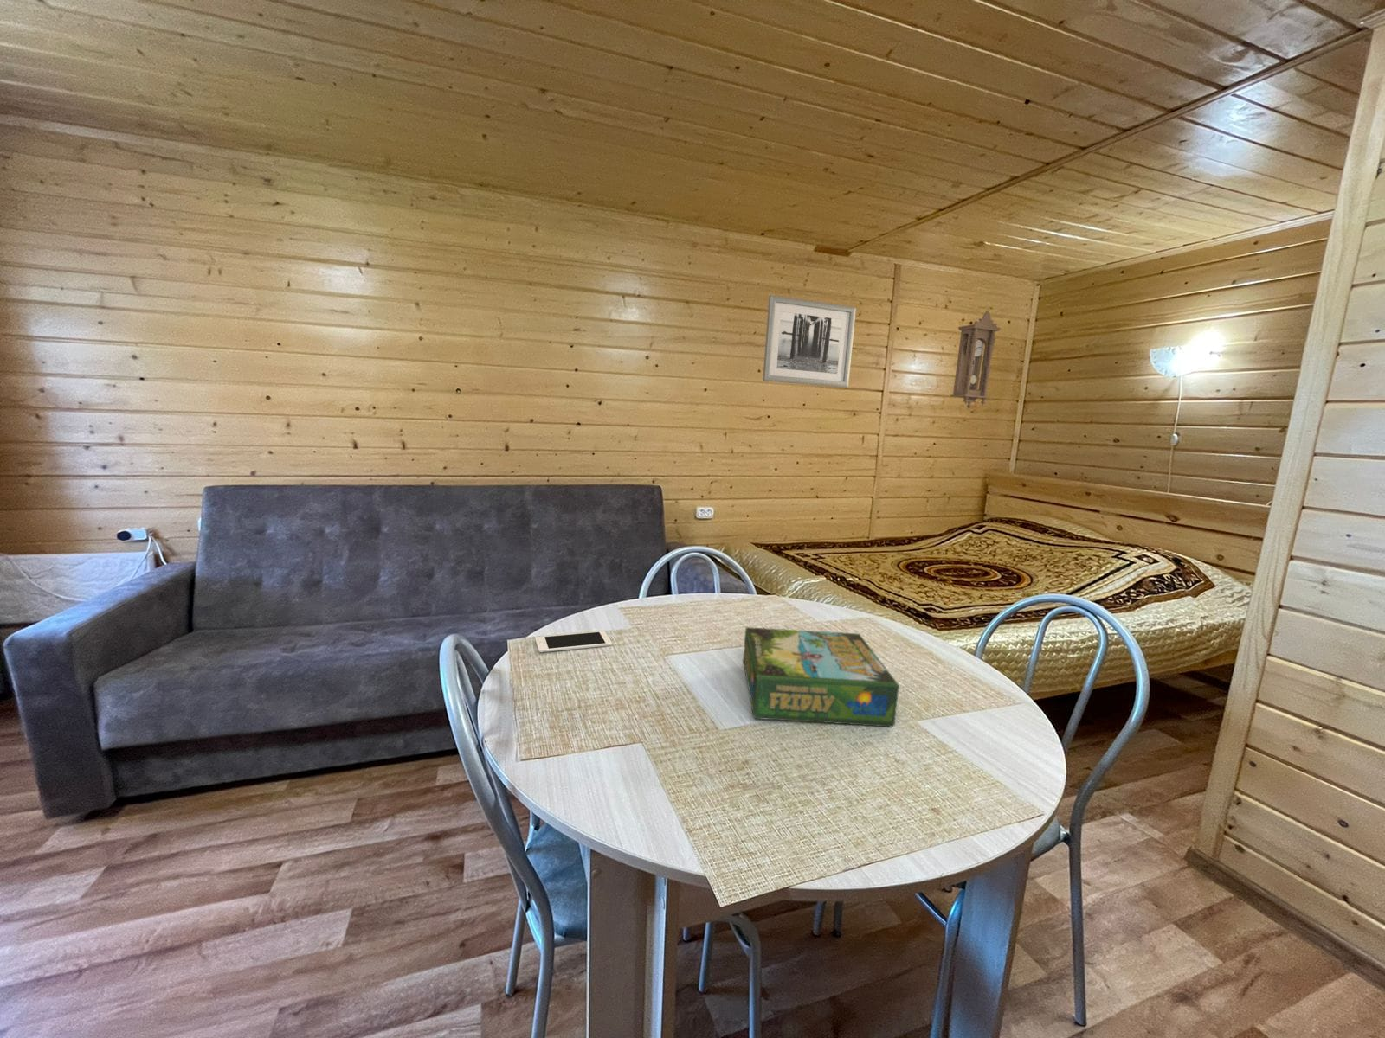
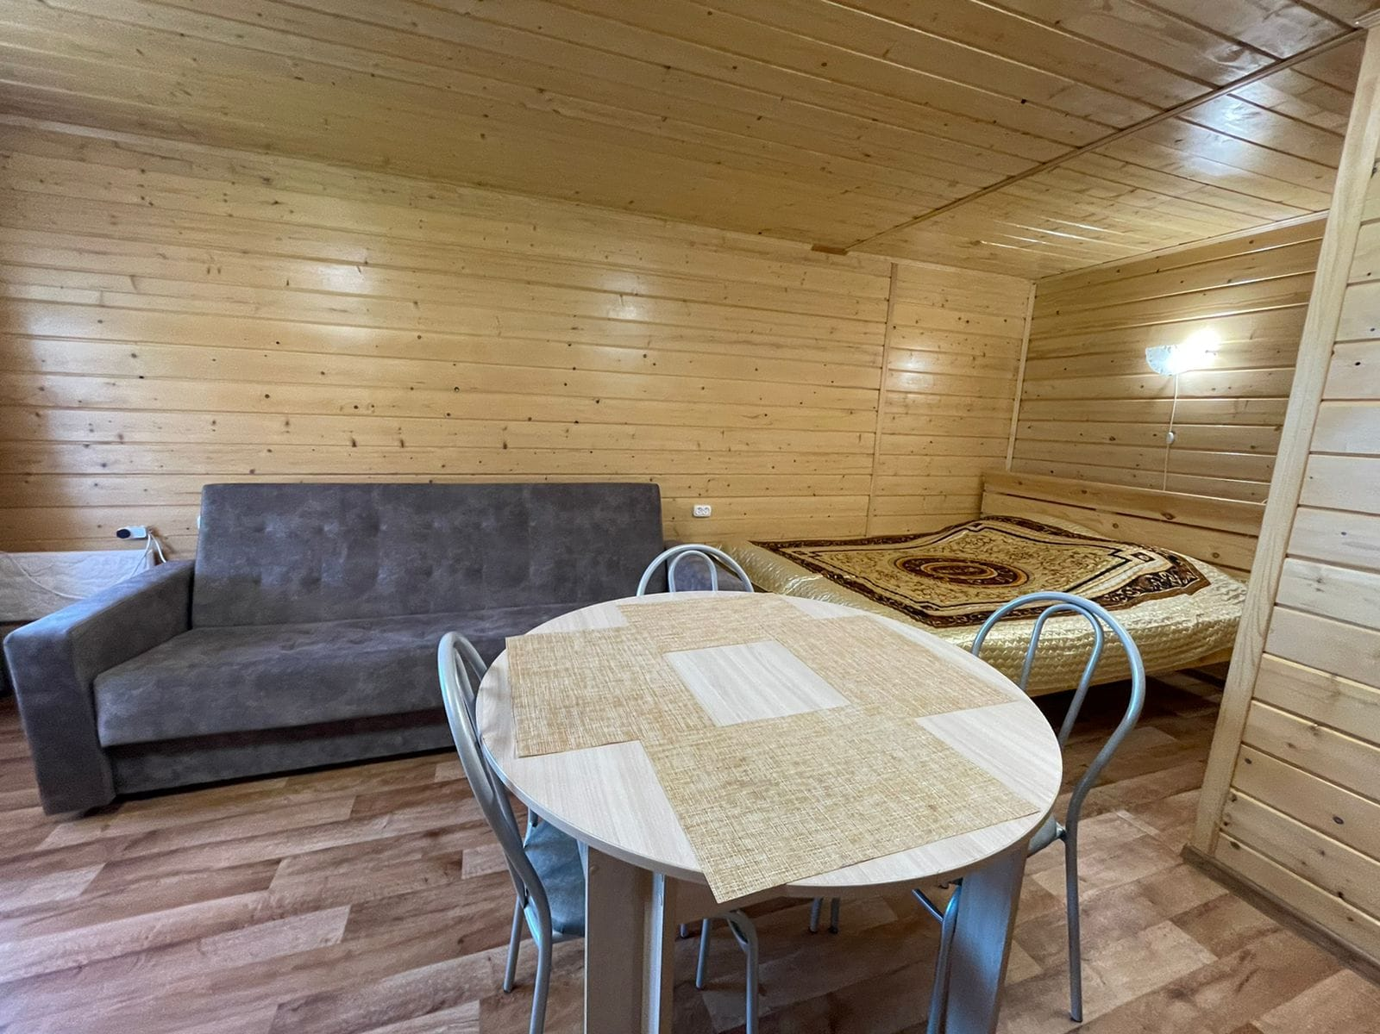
- wall art [761,295,857,388]
- board game [742,626,900,728]
- pendulum clock [950,311,1001,409]
- cell phone [534,630,613,653]
